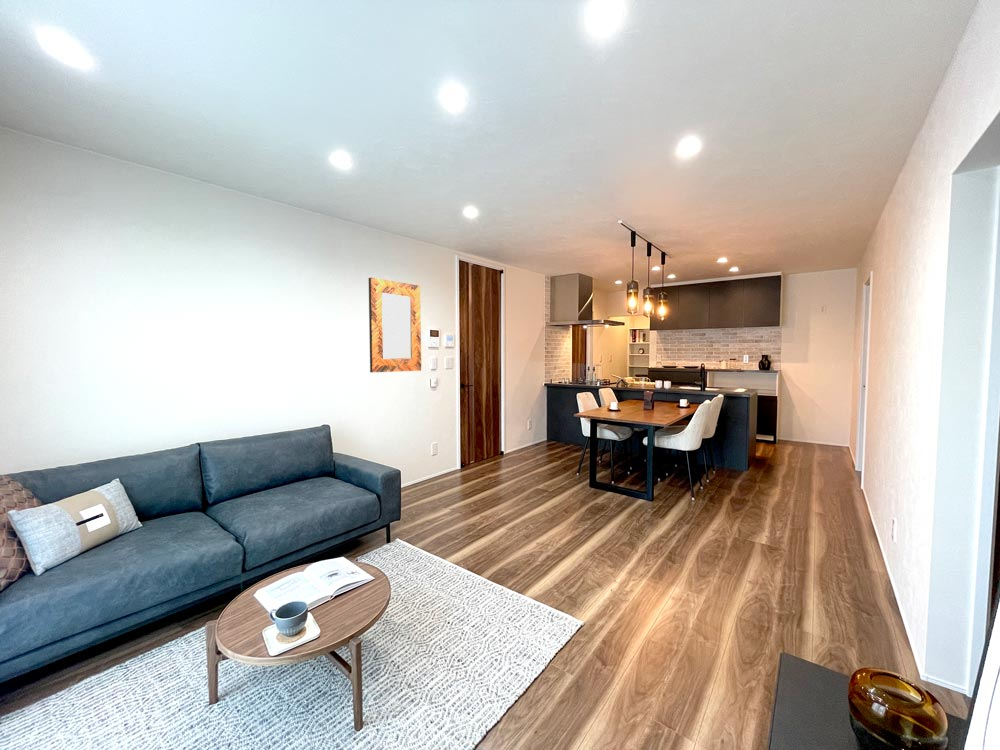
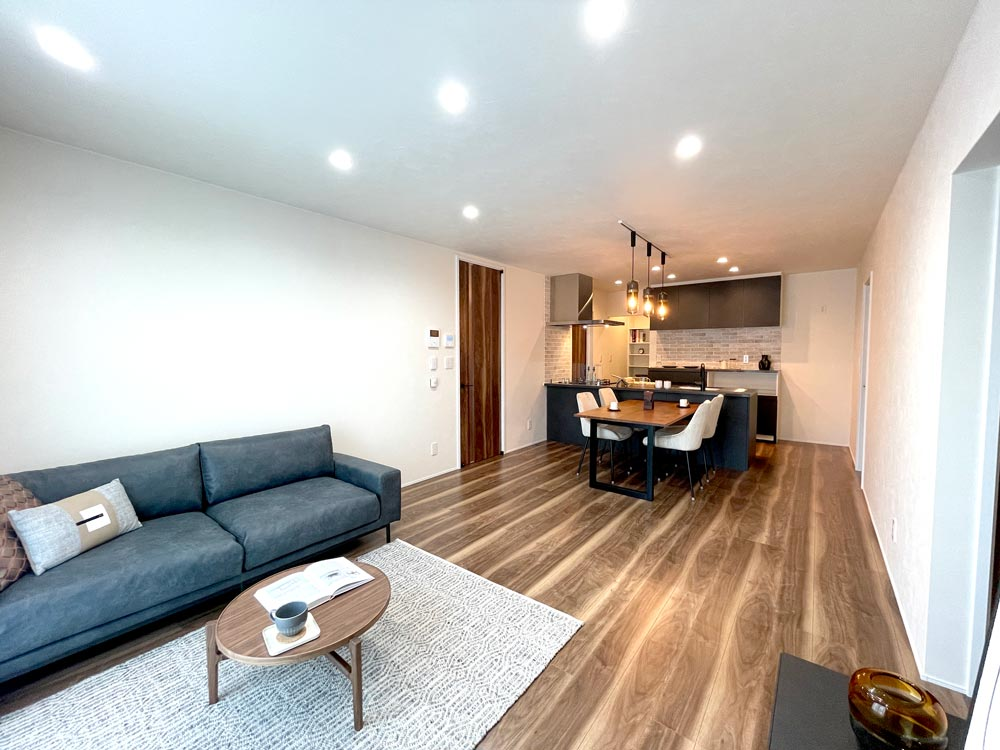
- home mirror [368,277,422,373]
